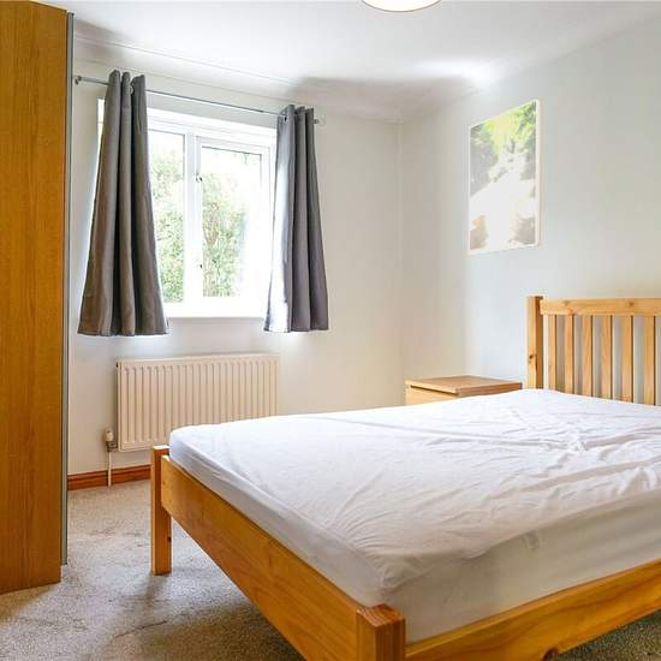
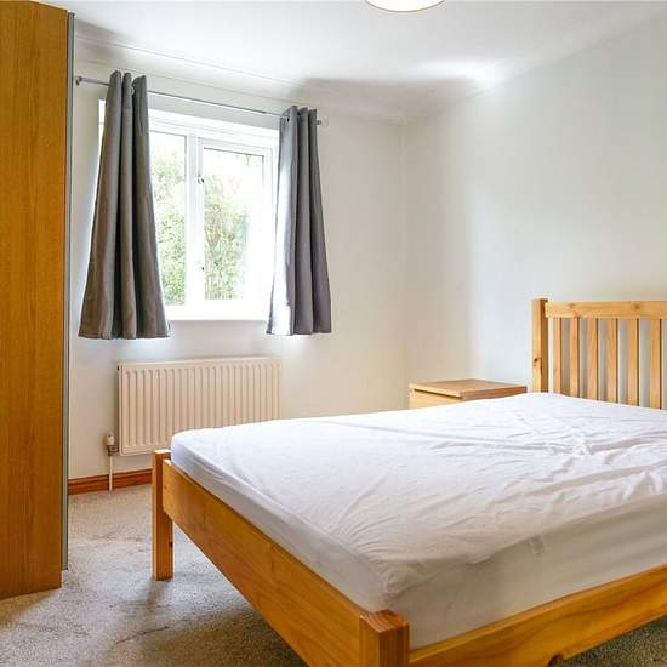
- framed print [468,99,542,256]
